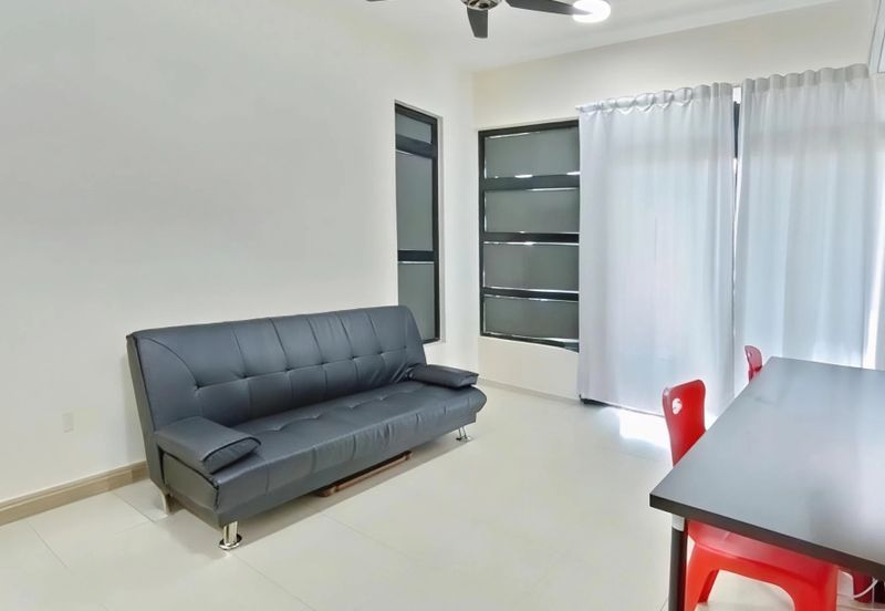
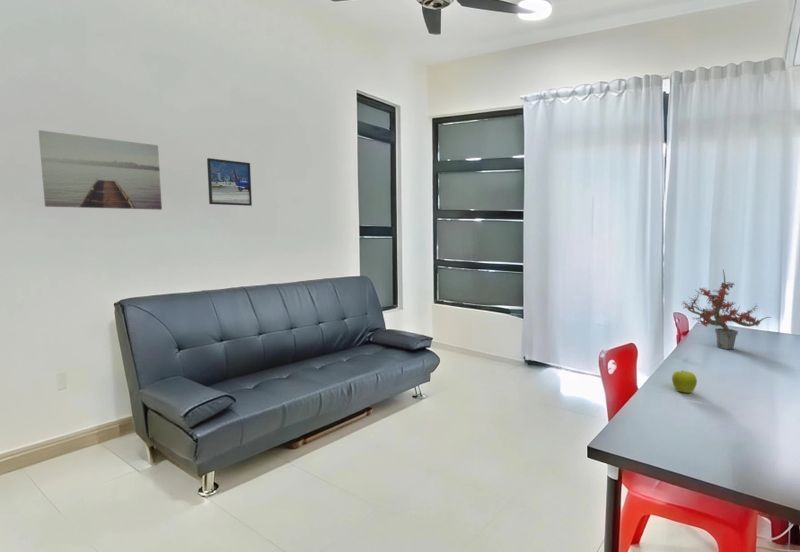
+ potted plant [680,268,773,350]
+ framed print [206,157,253,207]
+ wall art [38,129,163,211]
+ fruit [671,369,698,394]
